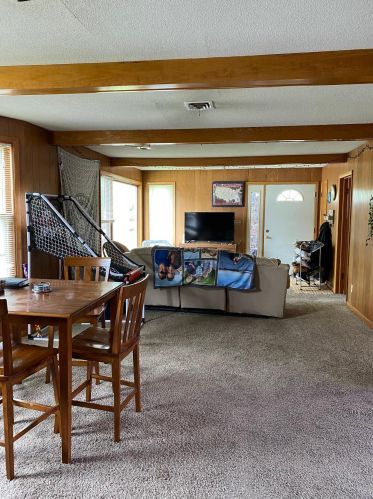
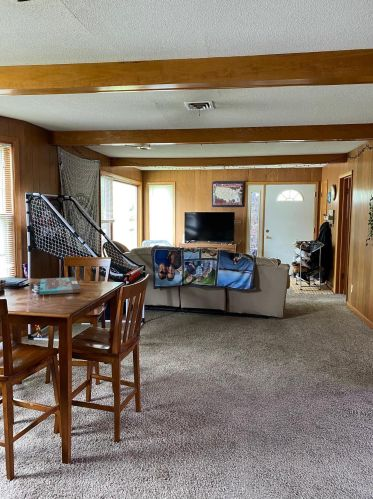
+ board game [38,276,82,295]
